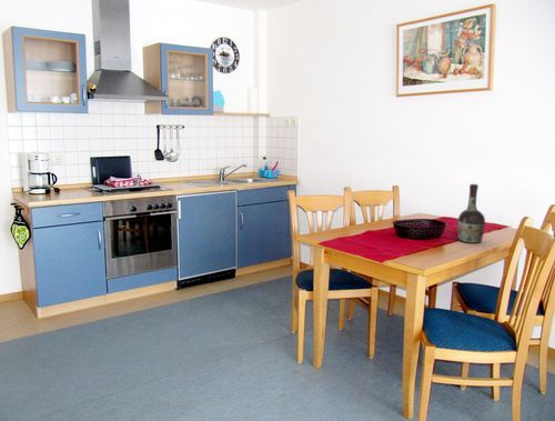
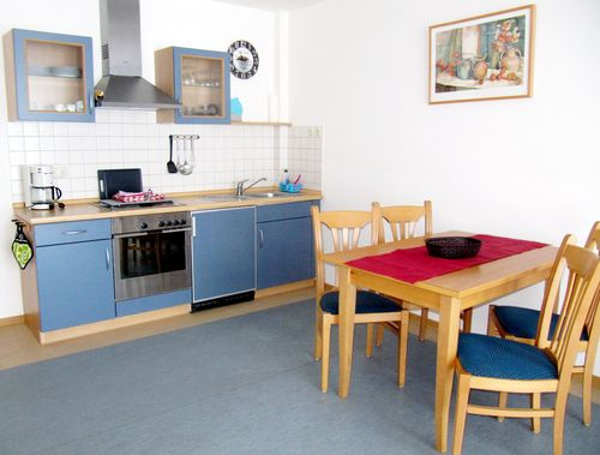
- cognac bottle [457,183,486,244]
